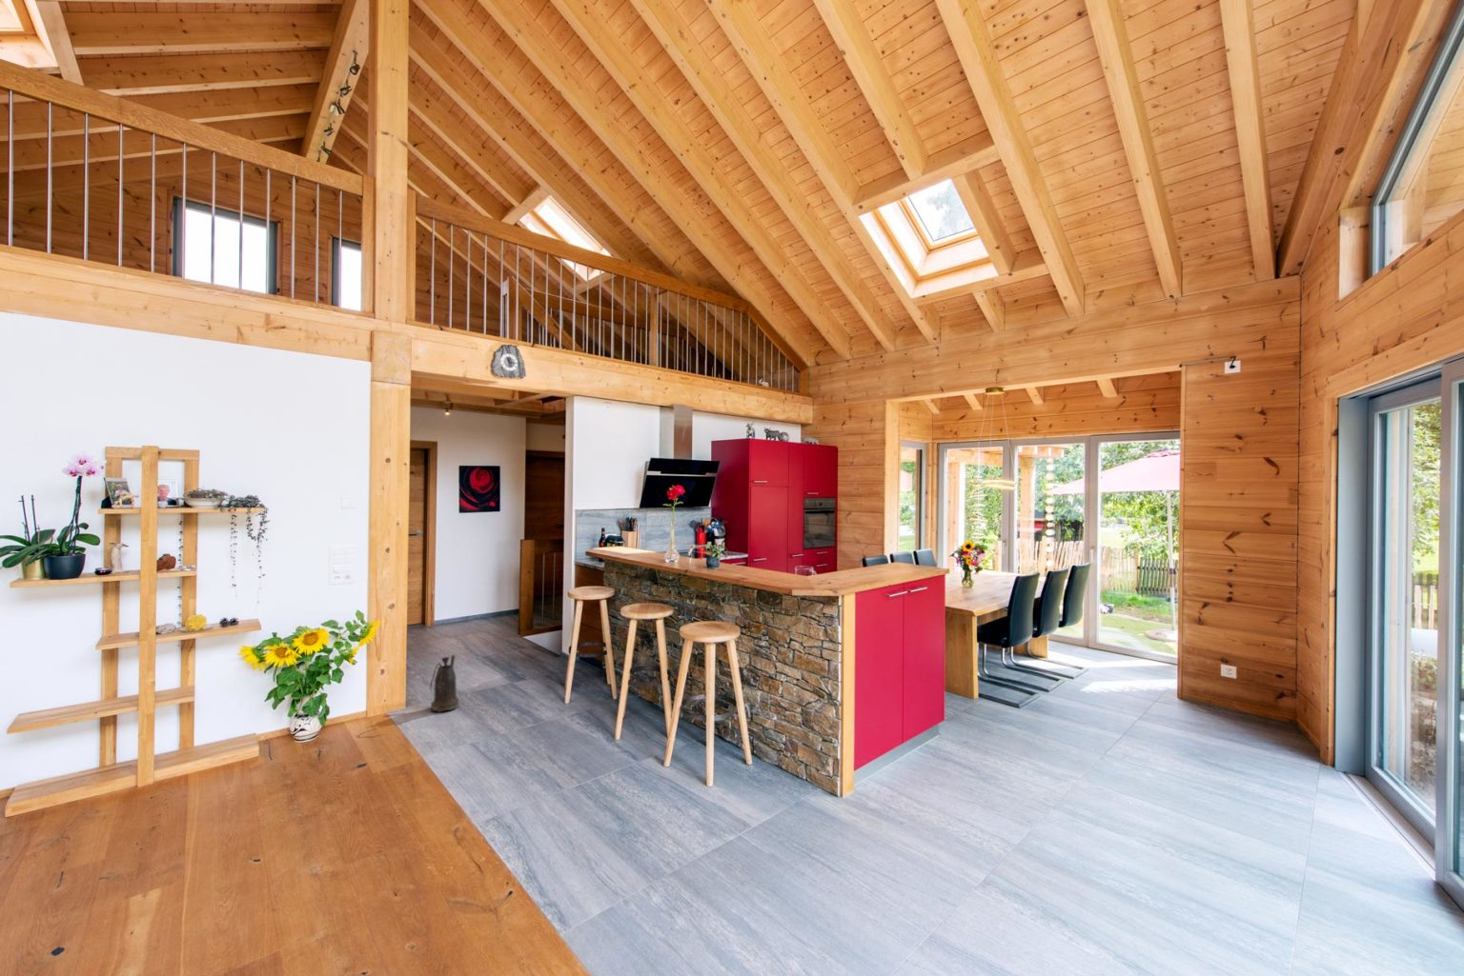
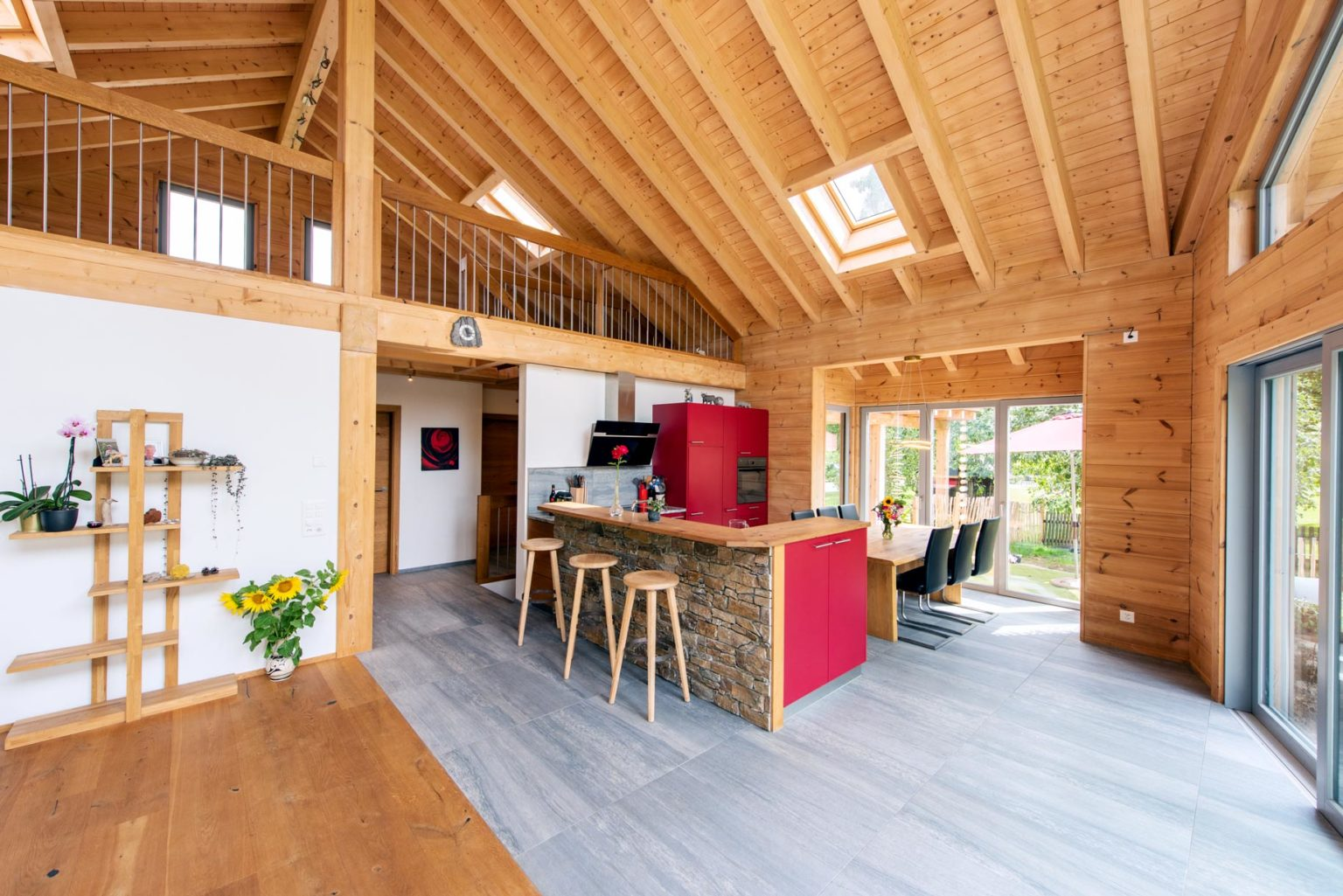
- watering can [428,655,460,713]
